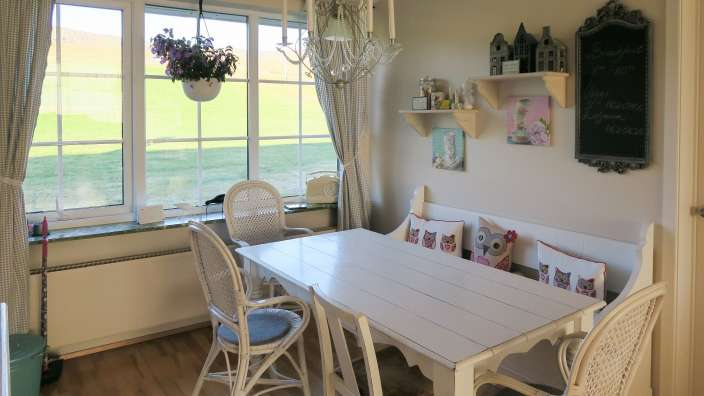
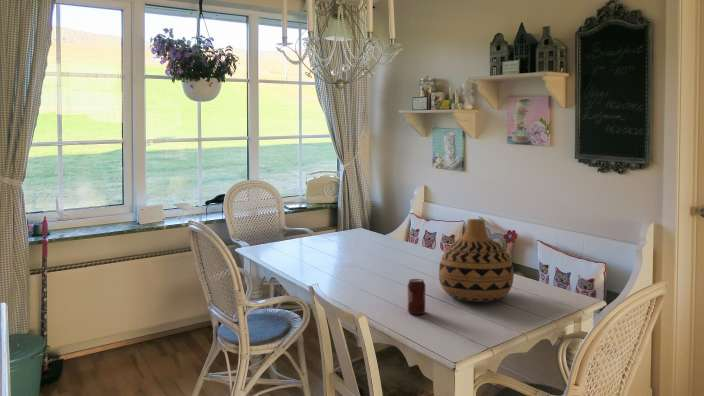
+ beverage can [407,278,426,315]
+ vase [438,218,515,303]
